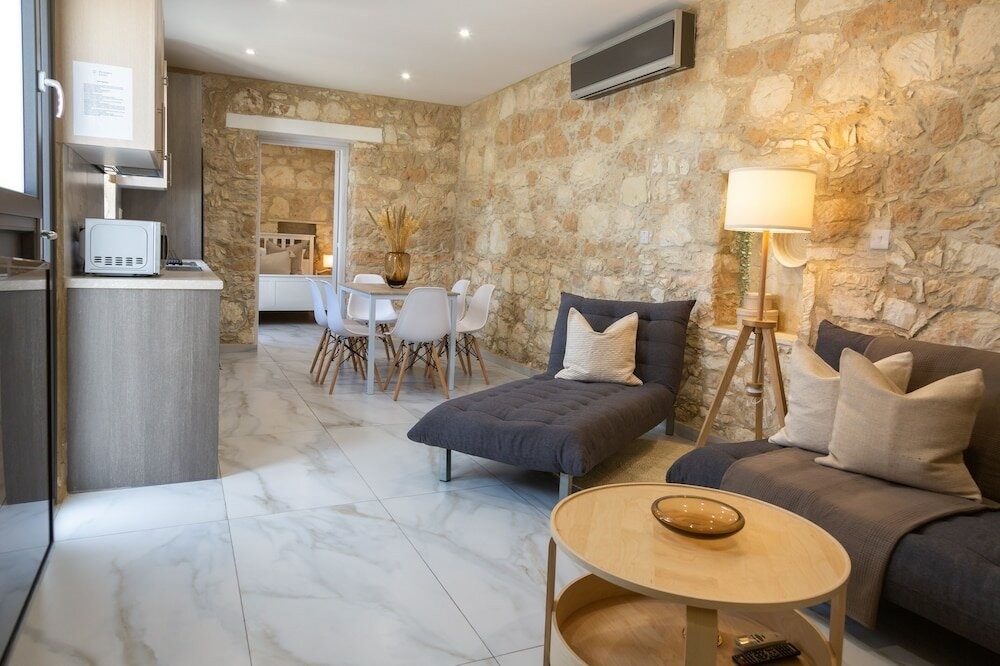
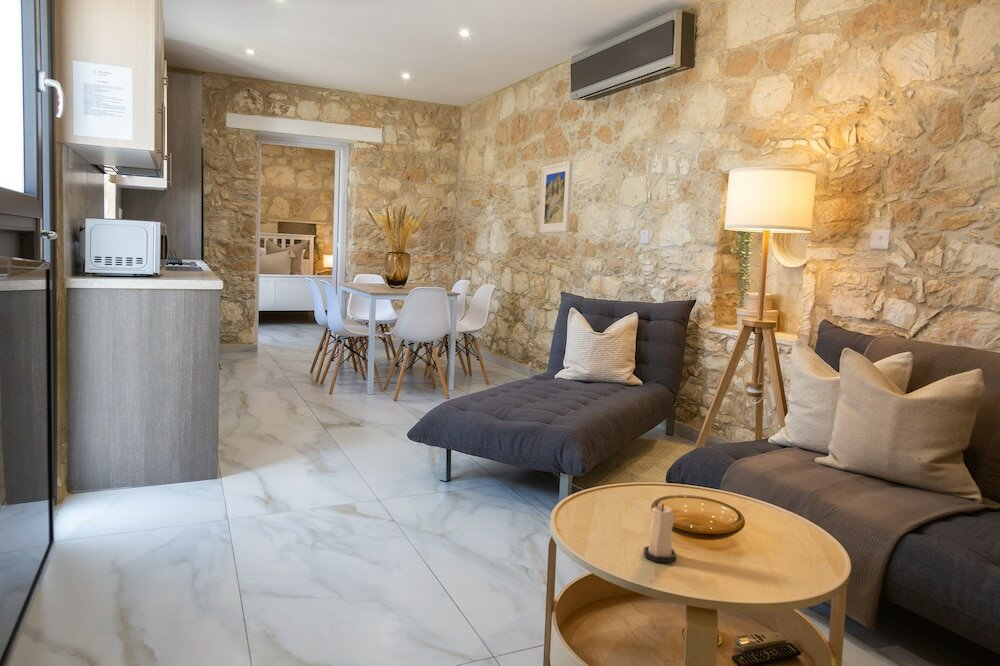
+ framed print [538,160,573,234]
+ candle [642,503,677,564]
